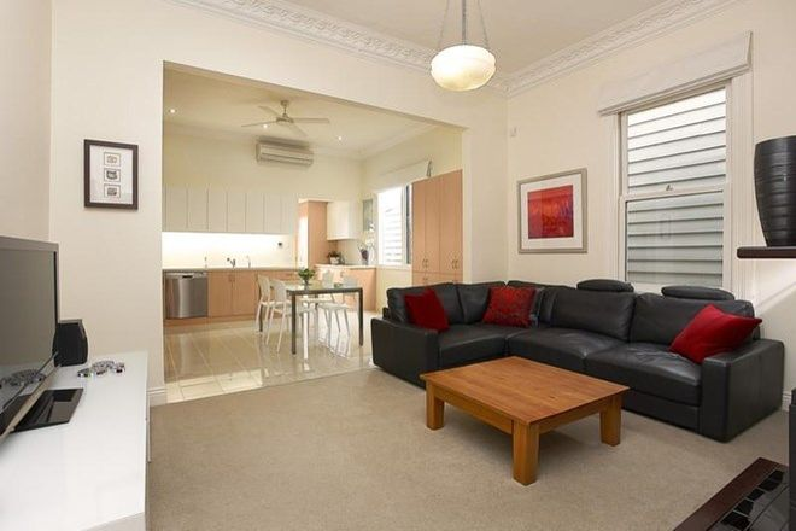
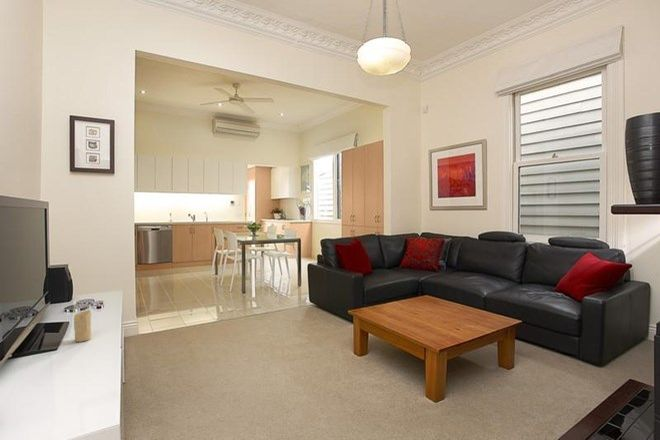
+ candle [73,309,92,343]
